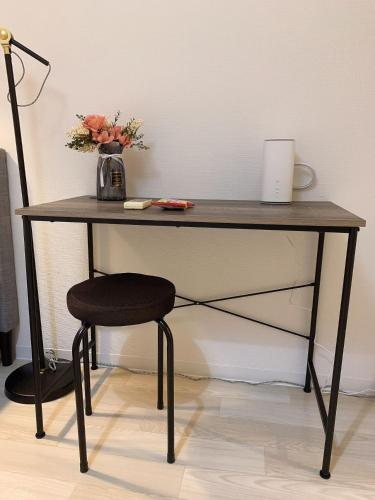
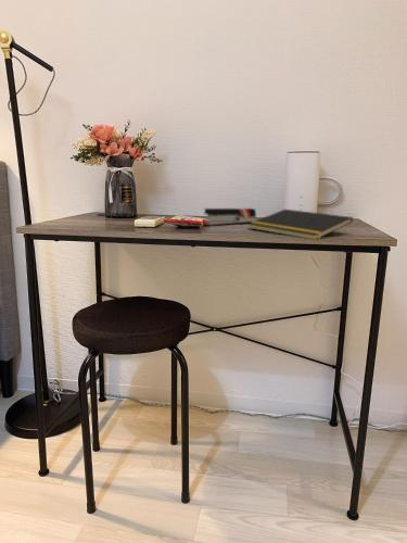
+ stapler [203,207,257,227]
+ notepad [247,209,354,241]
